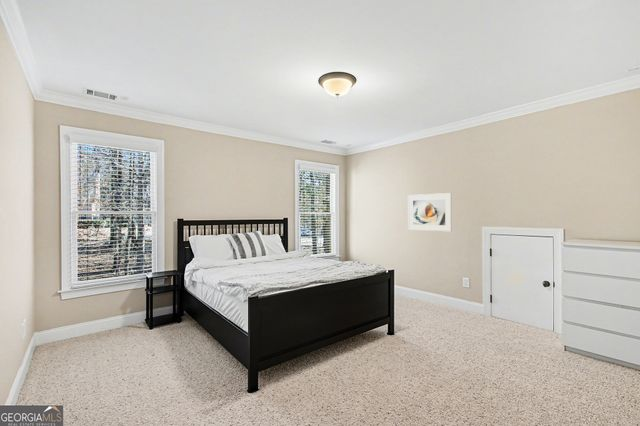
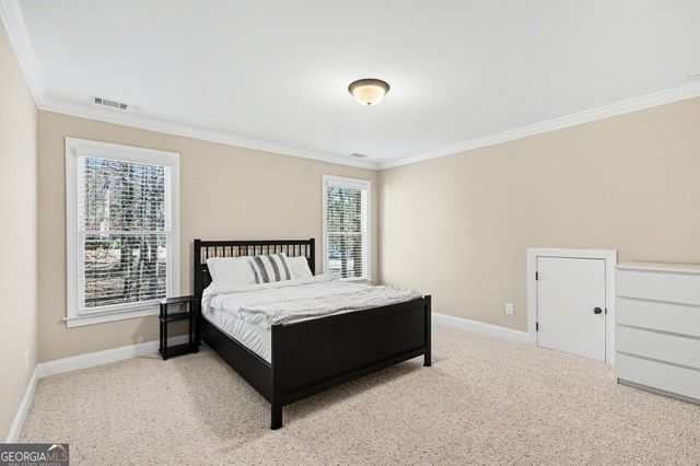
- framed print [407,192,453,232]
